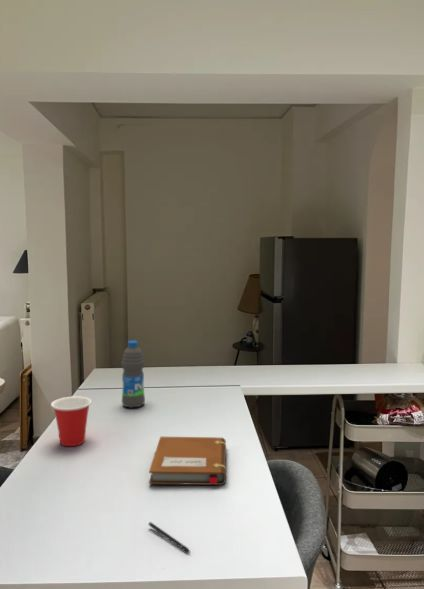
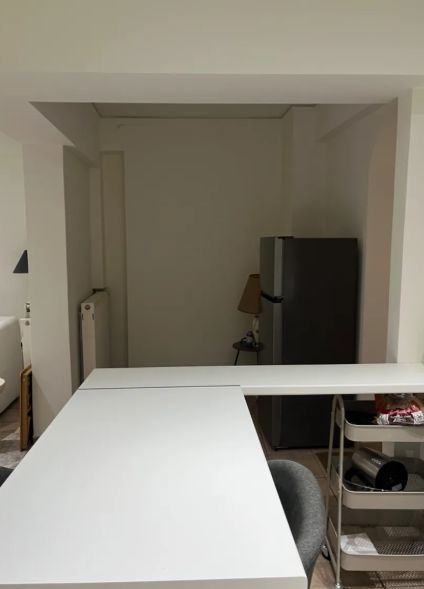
- notebook [148,436,227,486]
- cup [50,395,93,447]
- water bottle [121,340,146,409]
- pen [148,521,192,554]
